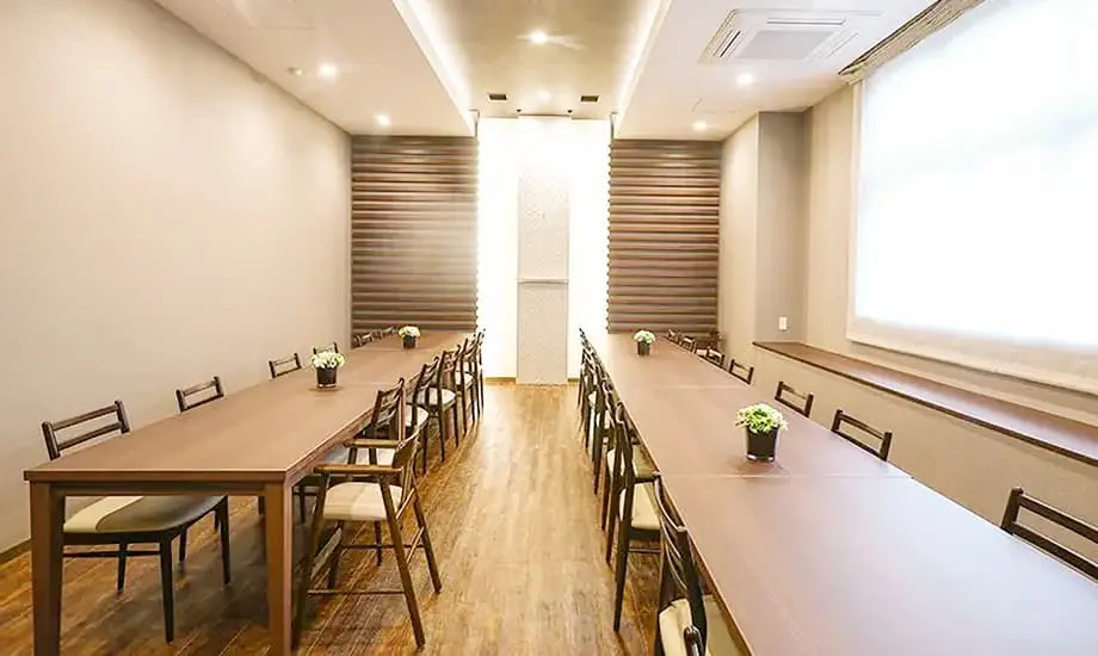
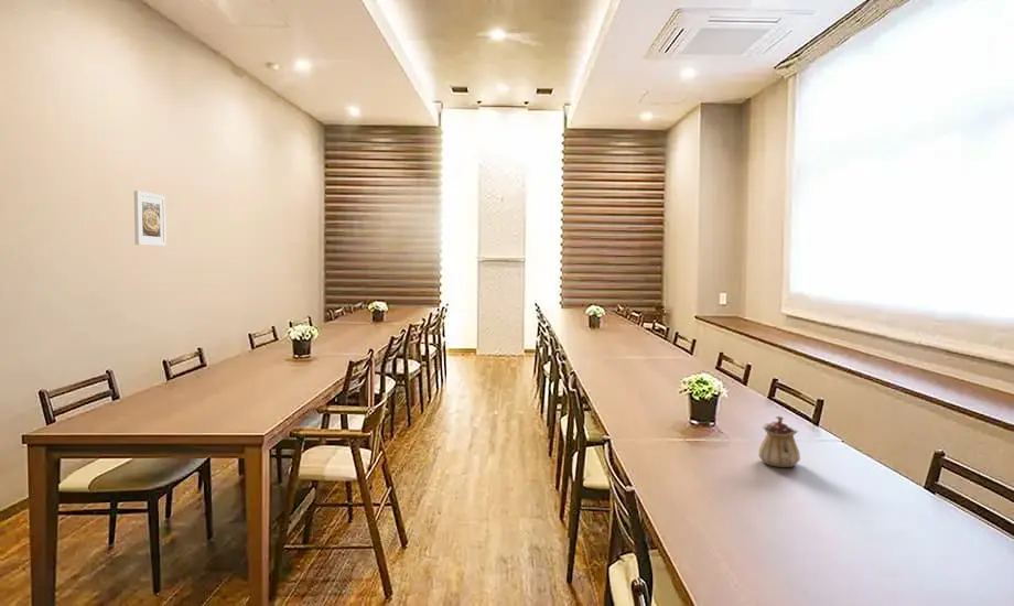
+ teapot [757,414,801,468]
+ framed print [133,190,168,247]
